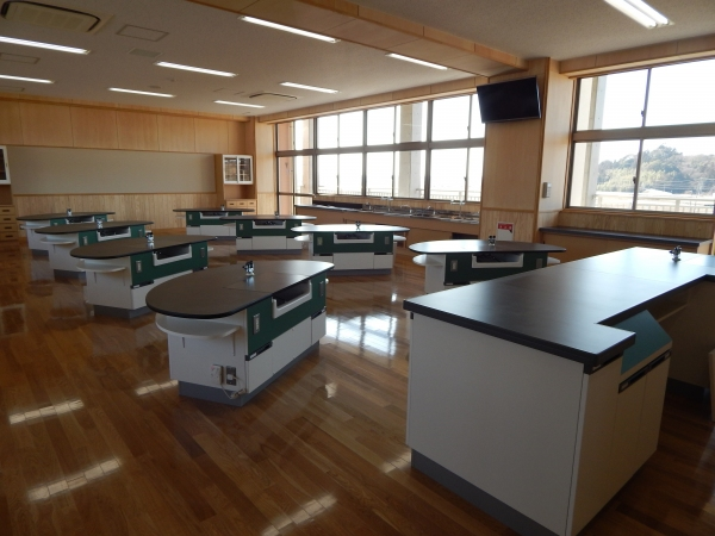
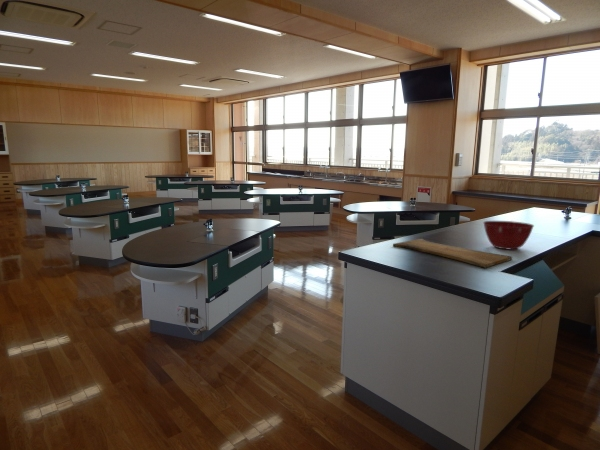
+ mixing bowl [482,220,535,251]
+ cutting board [392,238,513,269]
